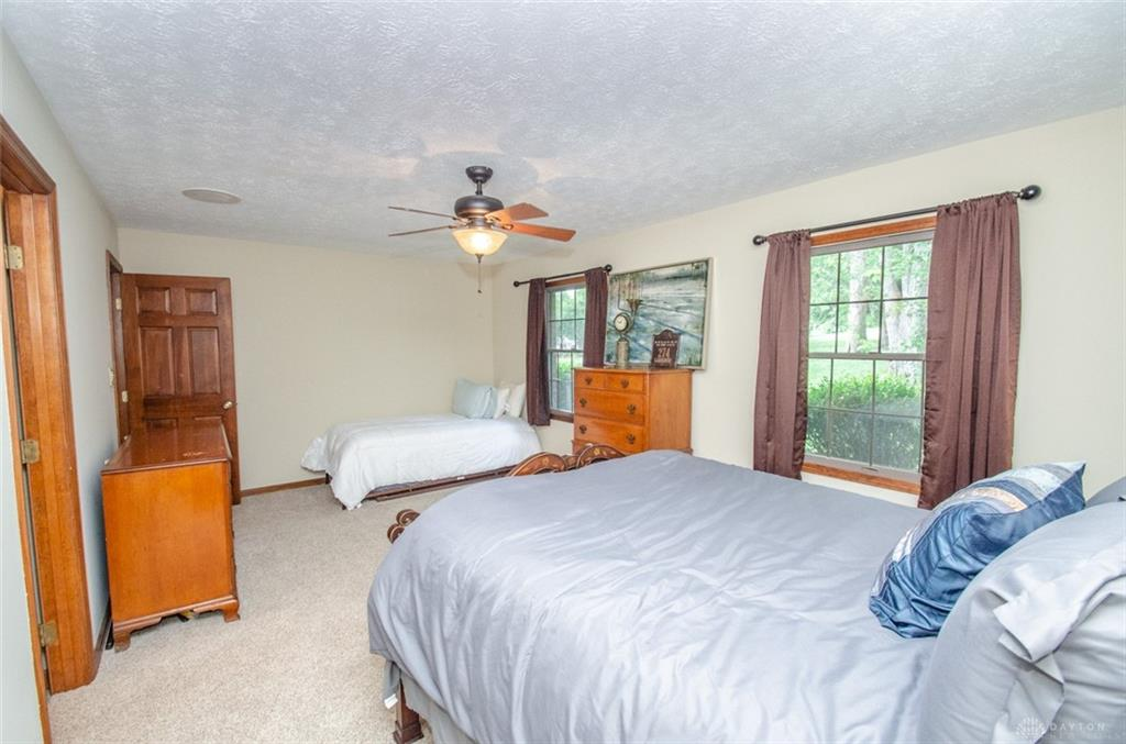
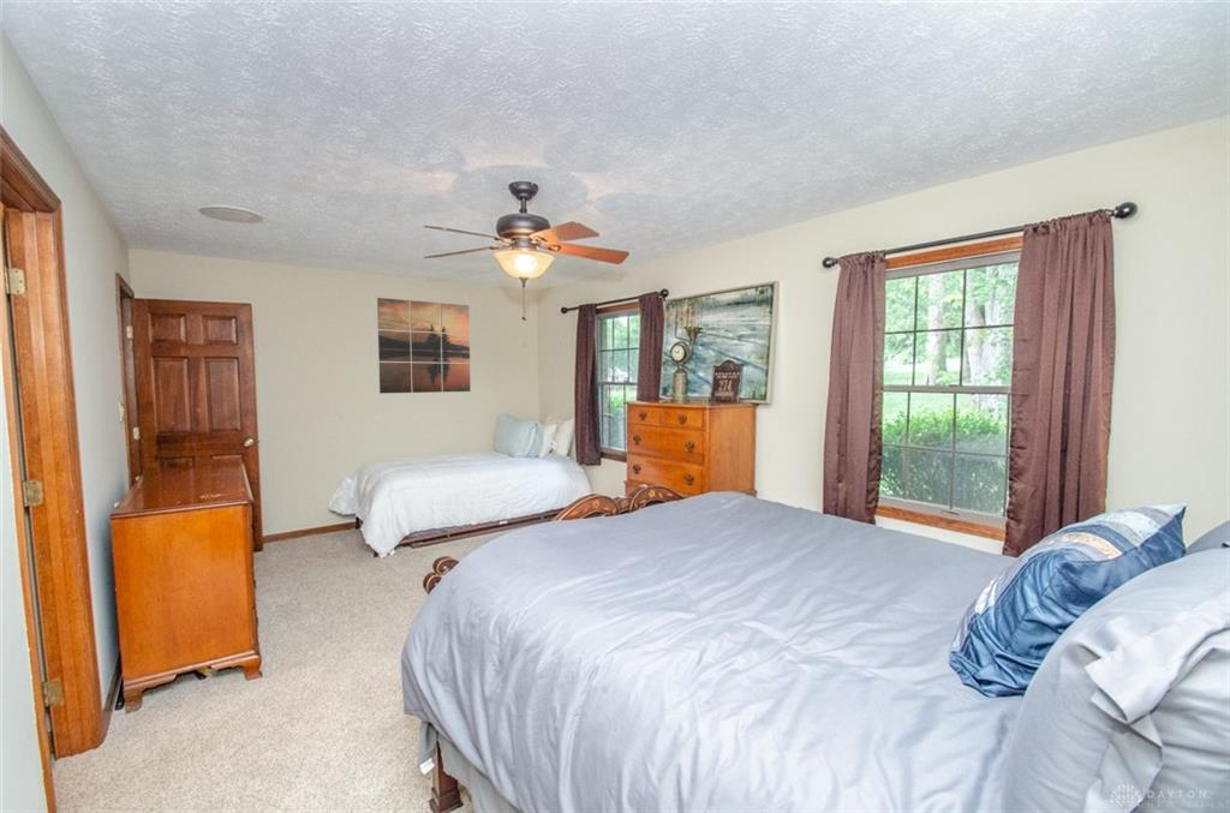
+ wall art [376,297,472,394]
